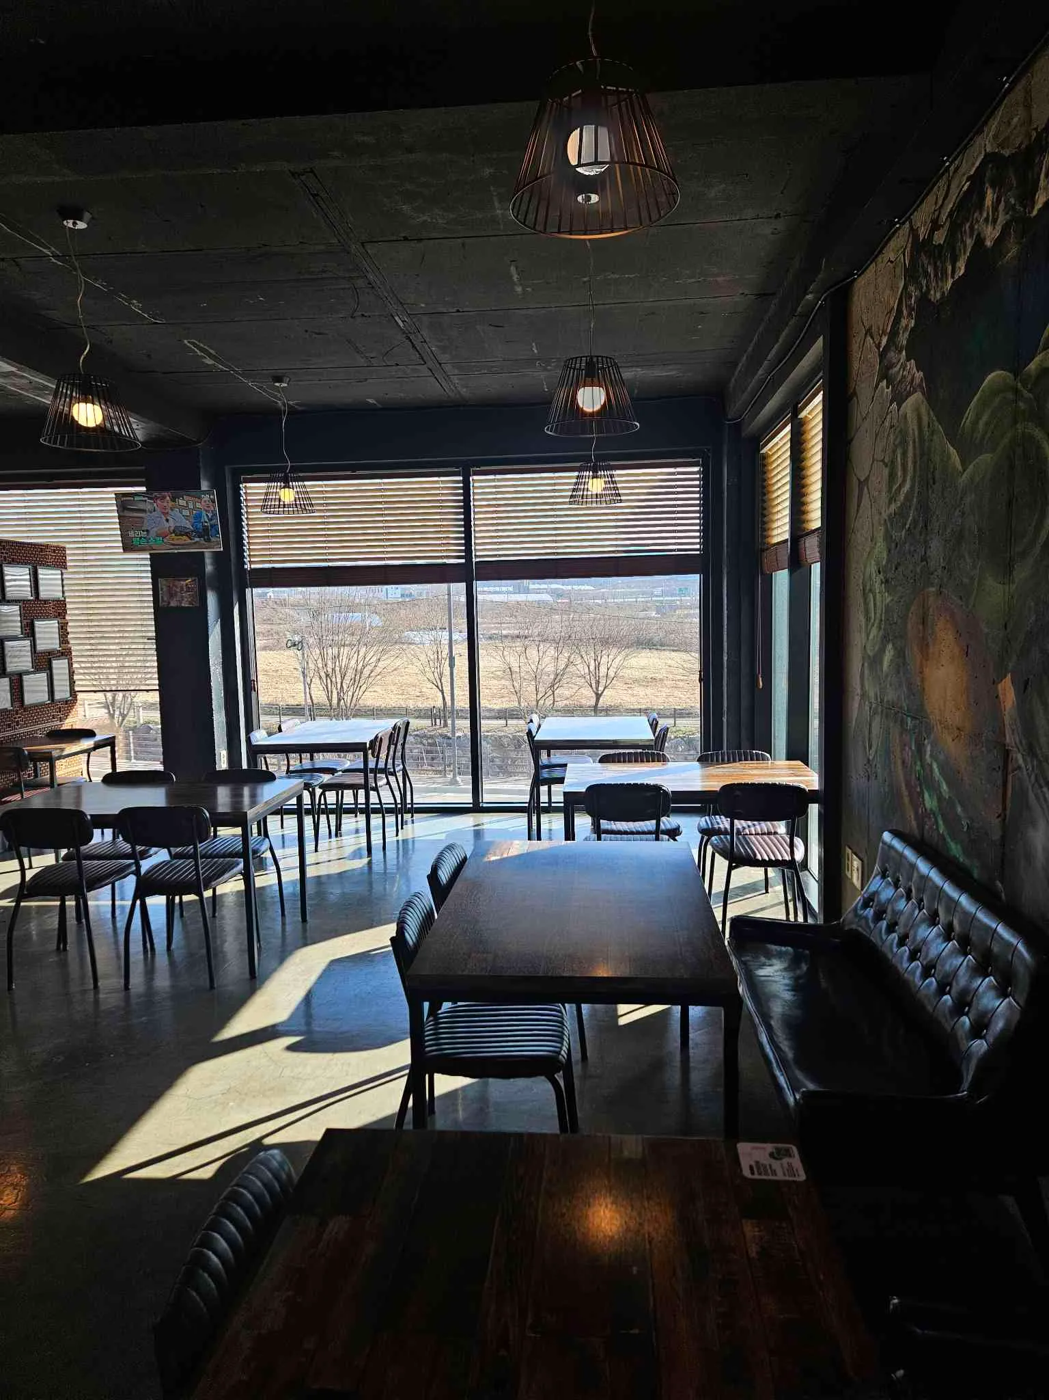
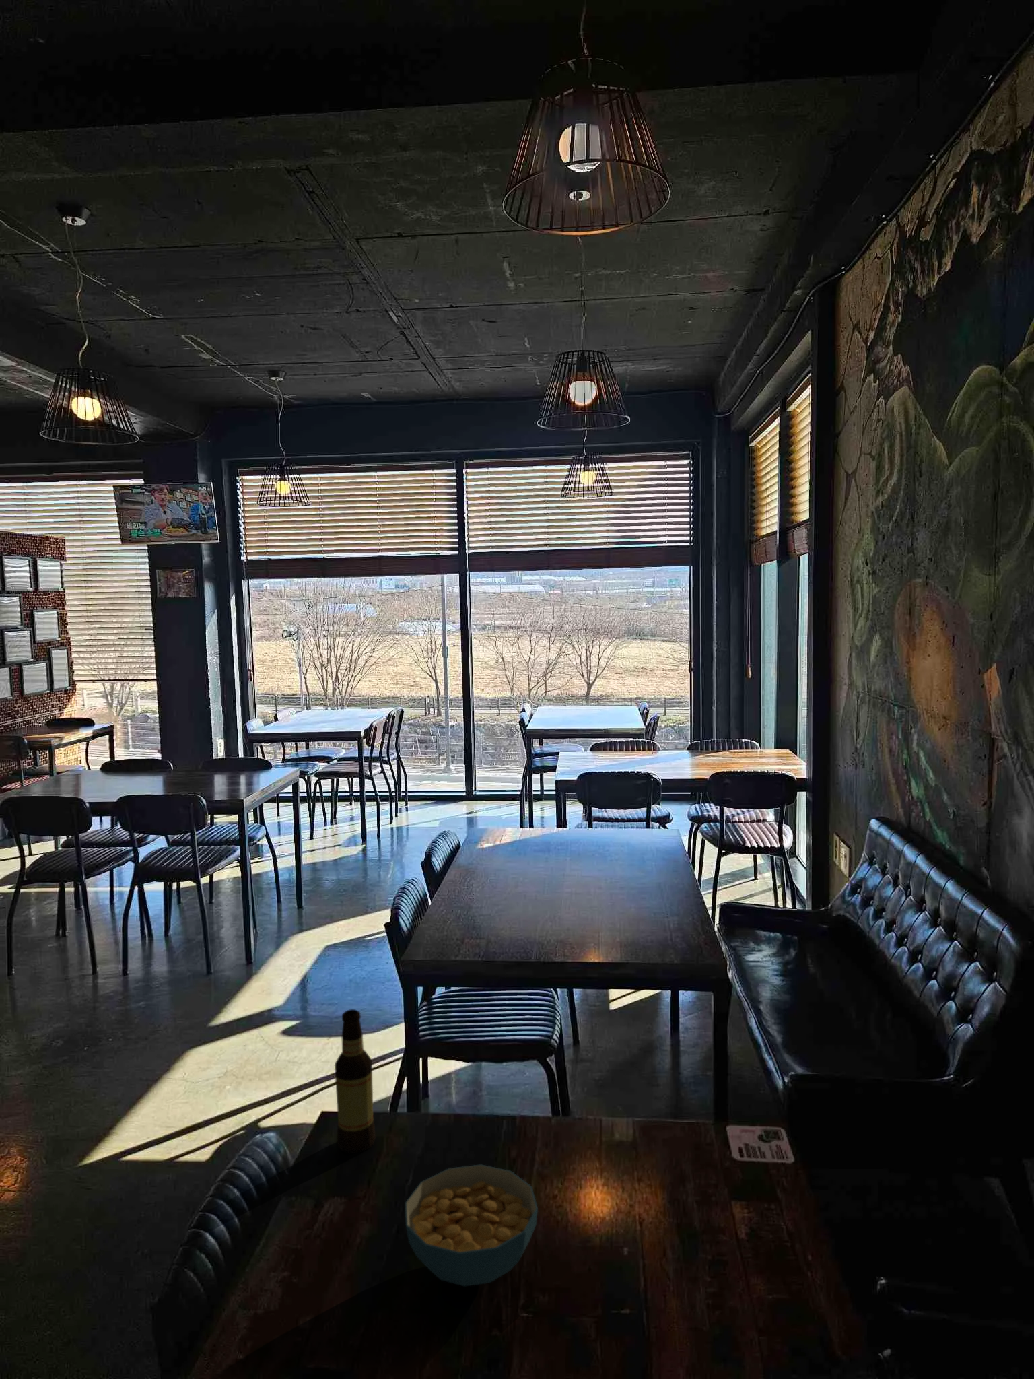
+ cereal bowl [404,1164,539,1288]
+ bottle [333,1009,376,1154]
